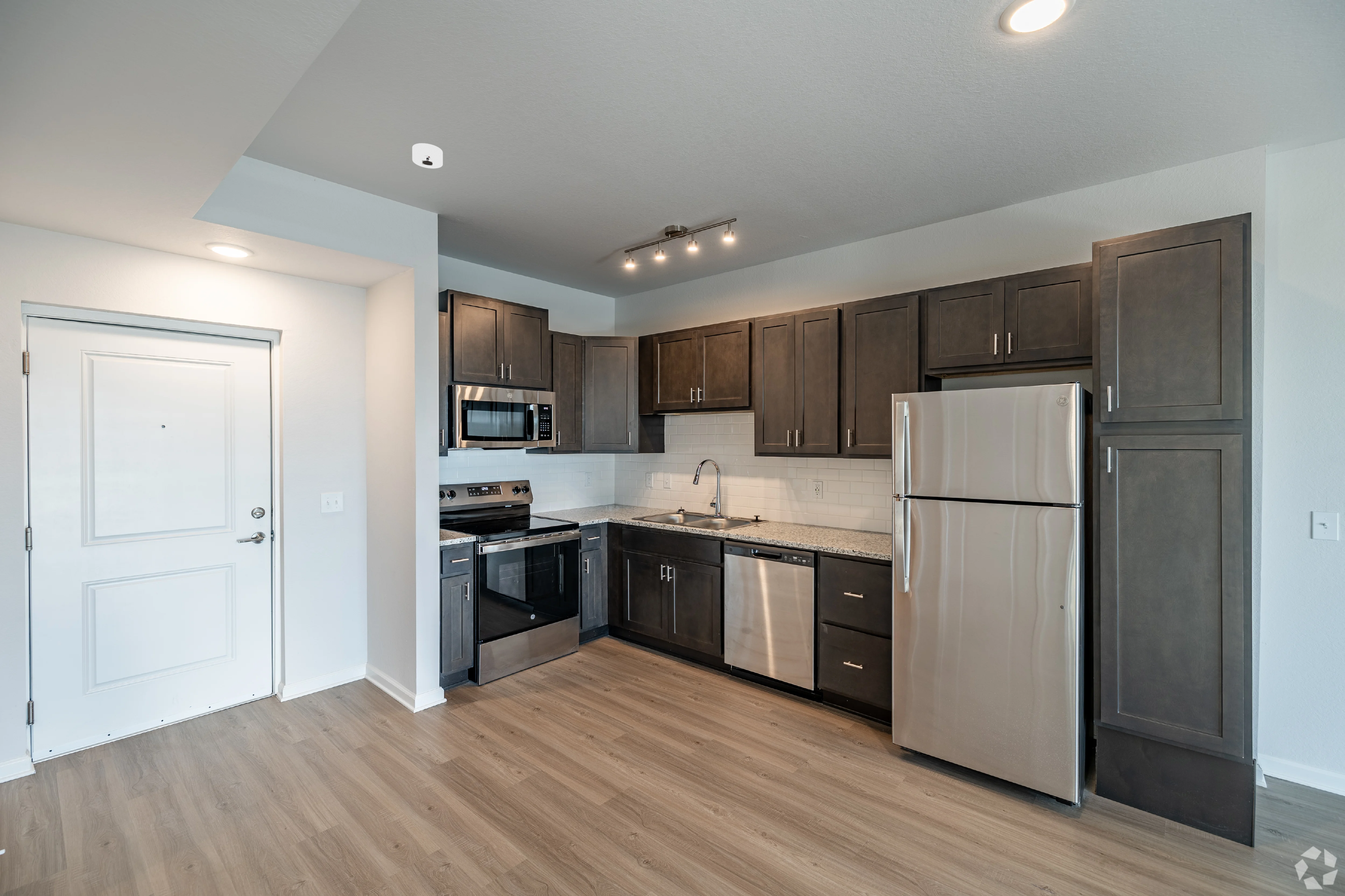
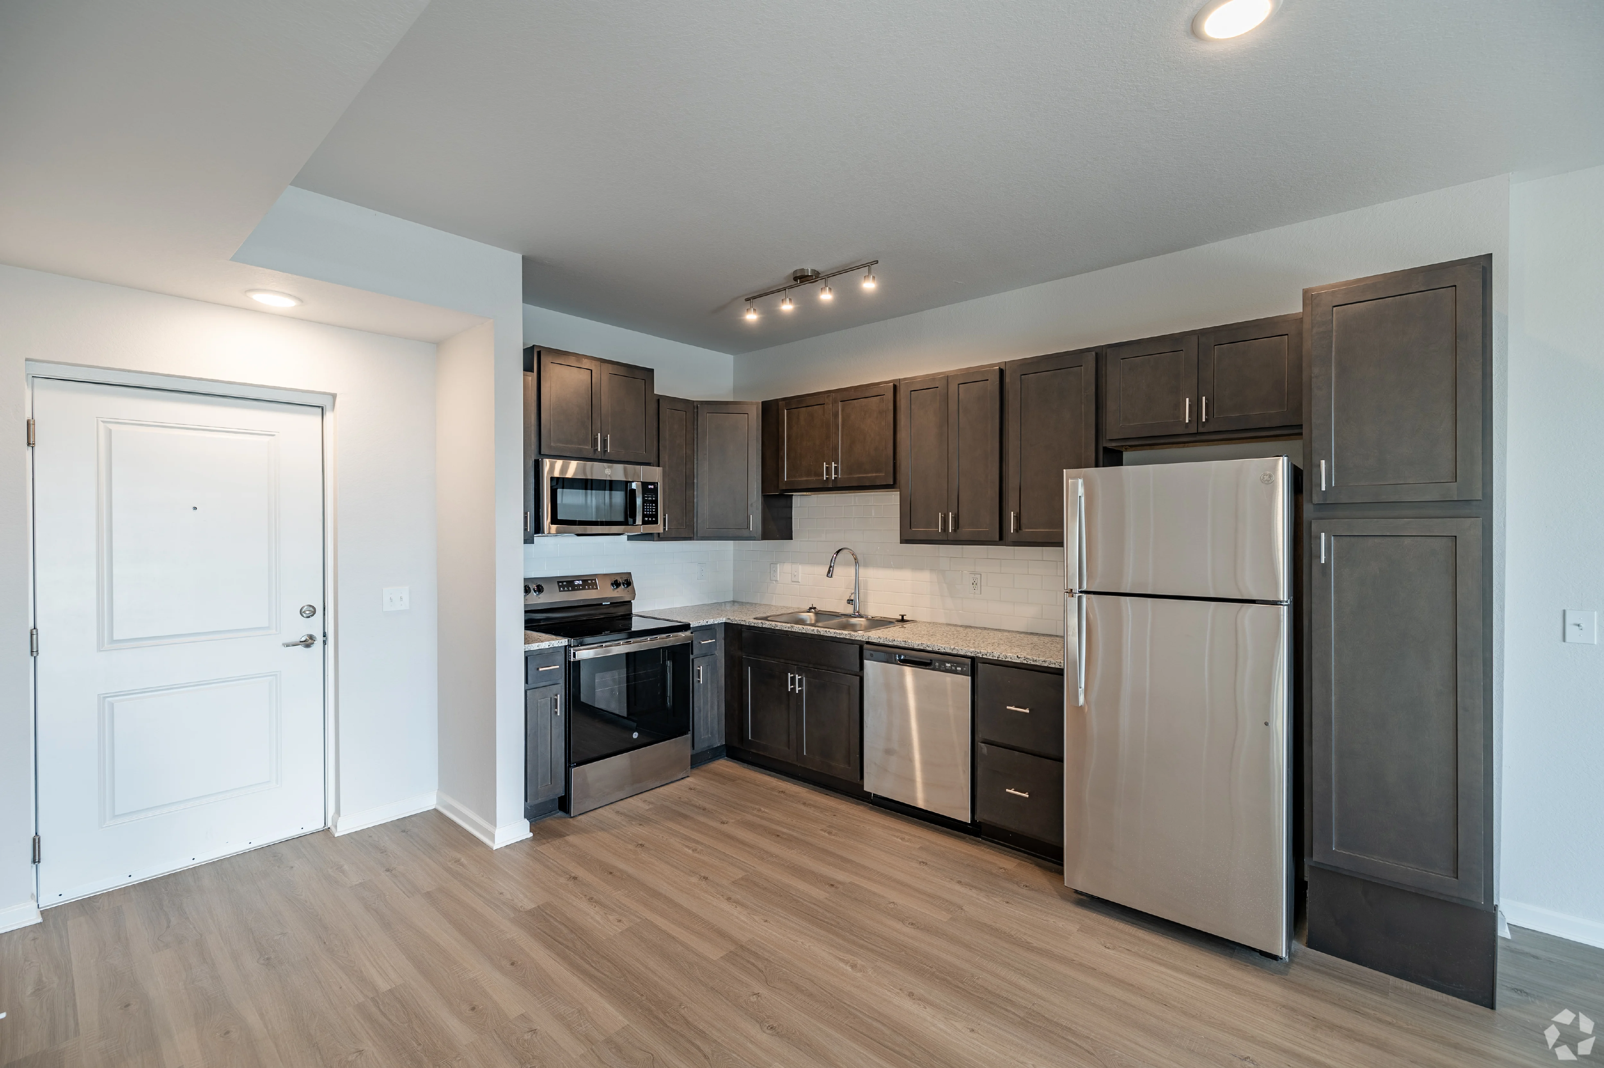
- smoke detector [412,143,443,169]
